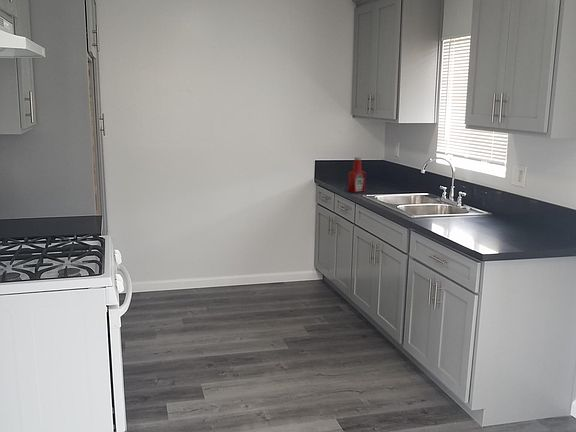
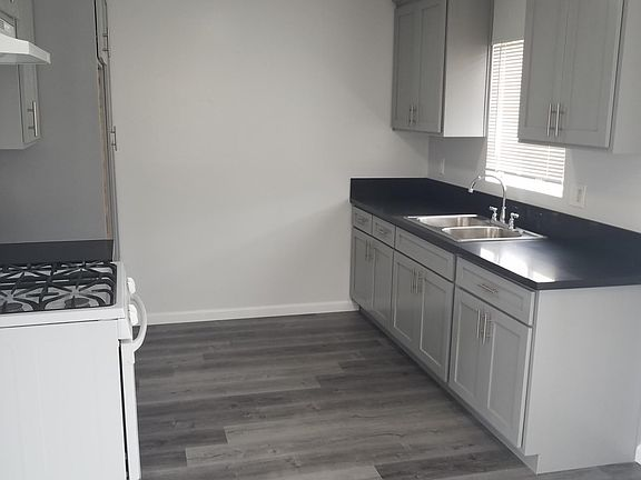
- soap bottle [347,156,367,193]
